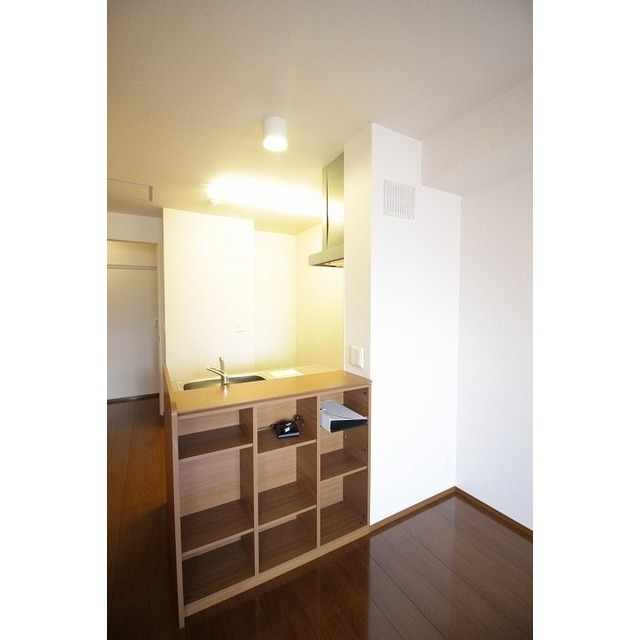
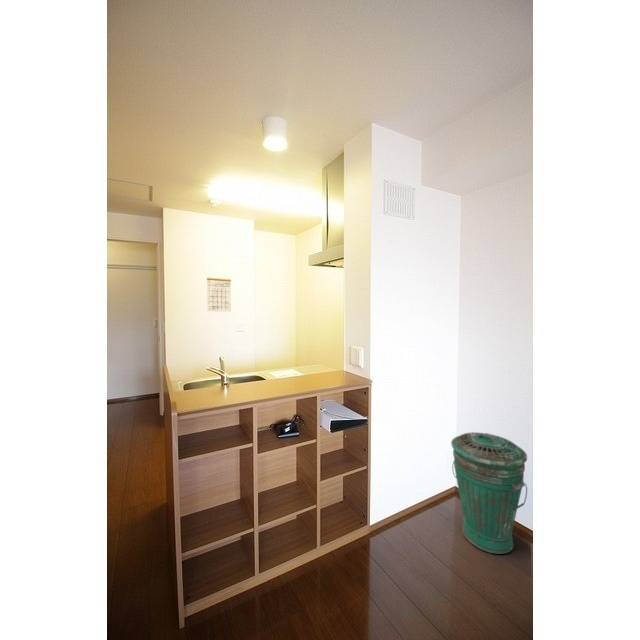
+ trash can [450,432,528,555]
+ calendar [206,272,232,313]
